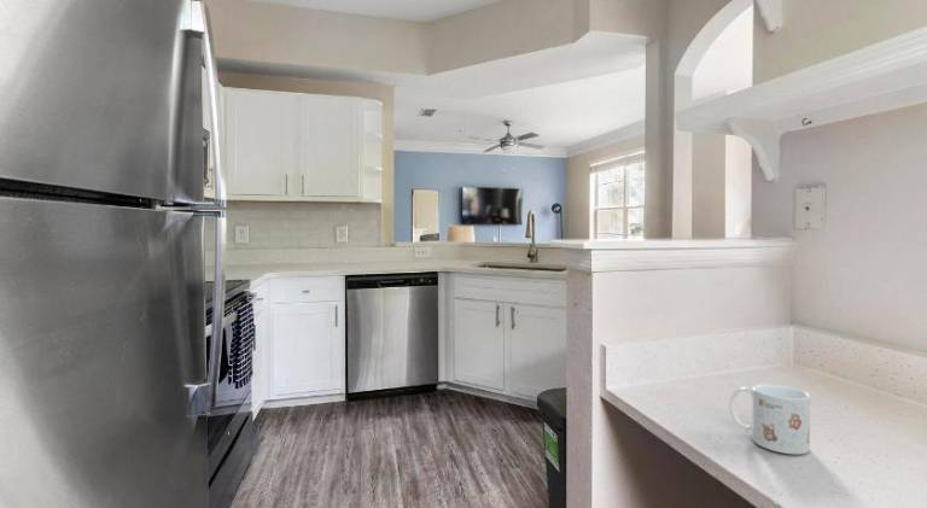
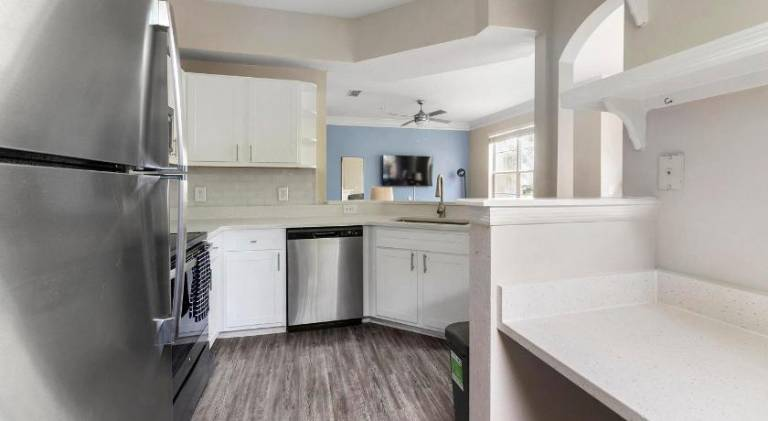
- mug [728,383,811,455]
